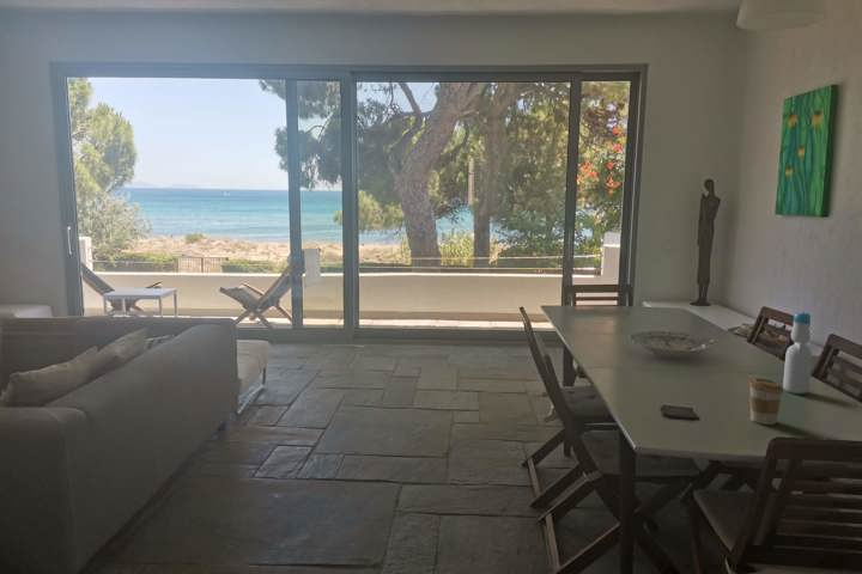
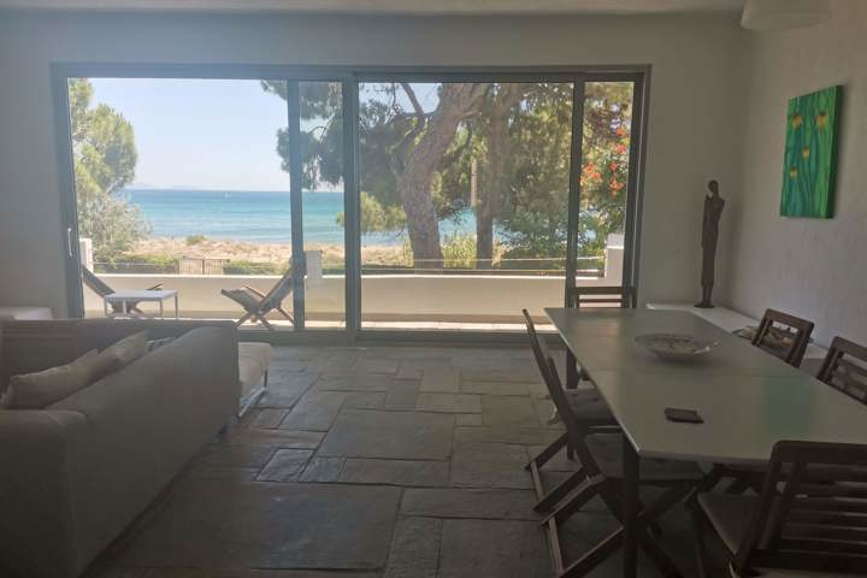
- coffee cup [748,377,784,426]
- bottle [782,311,813,395]
